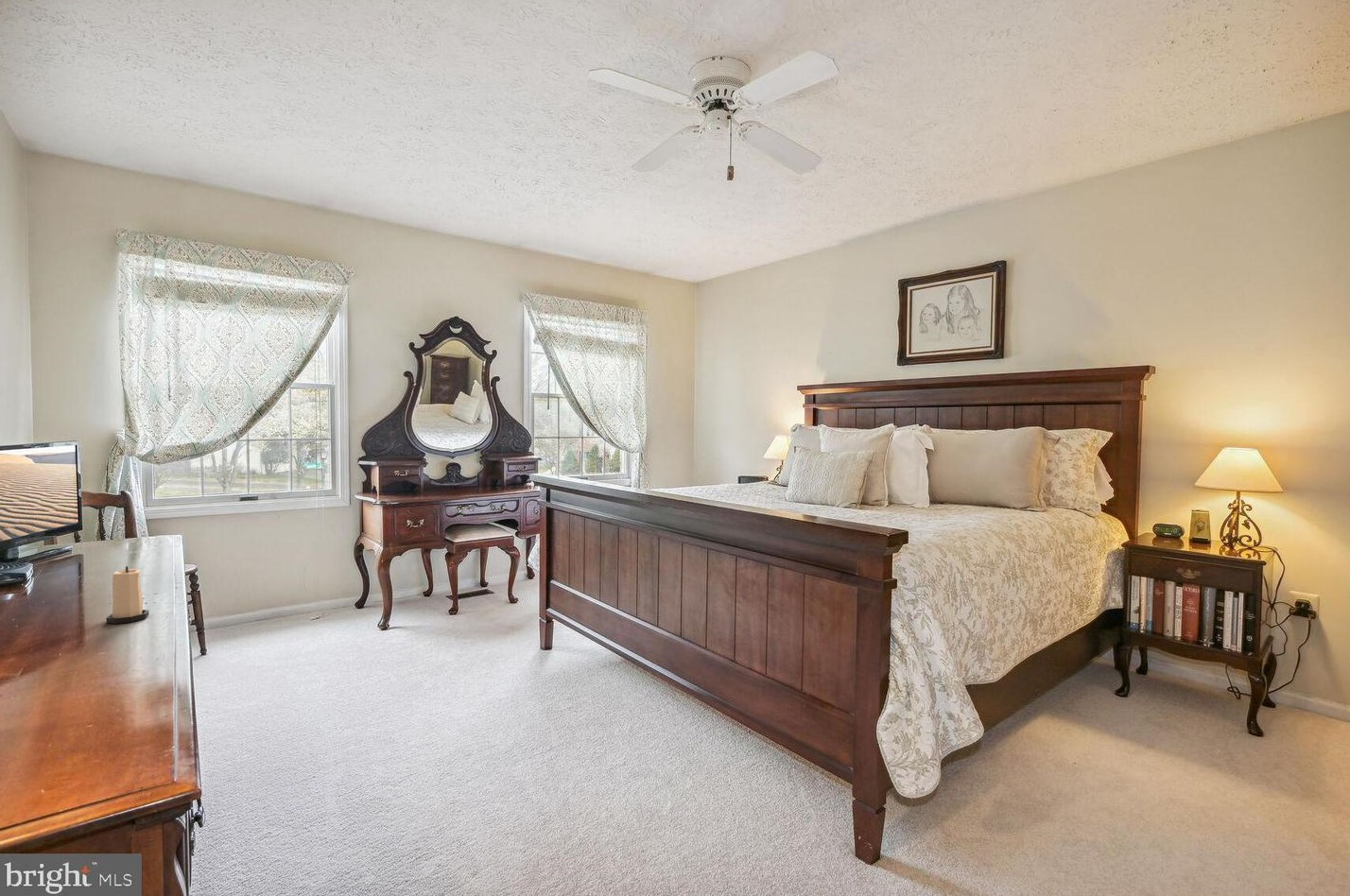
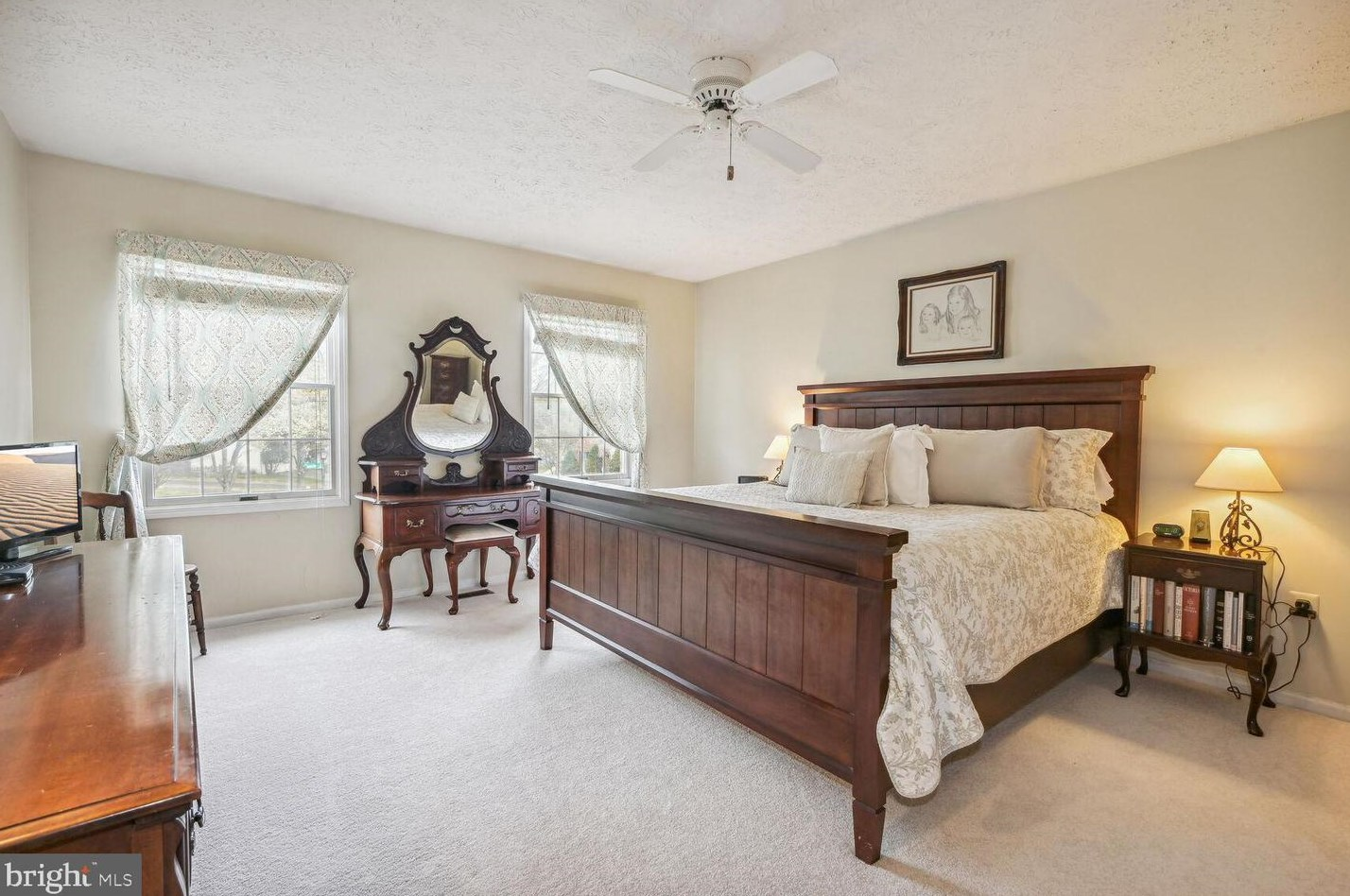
- candle [105,565,149,625]
